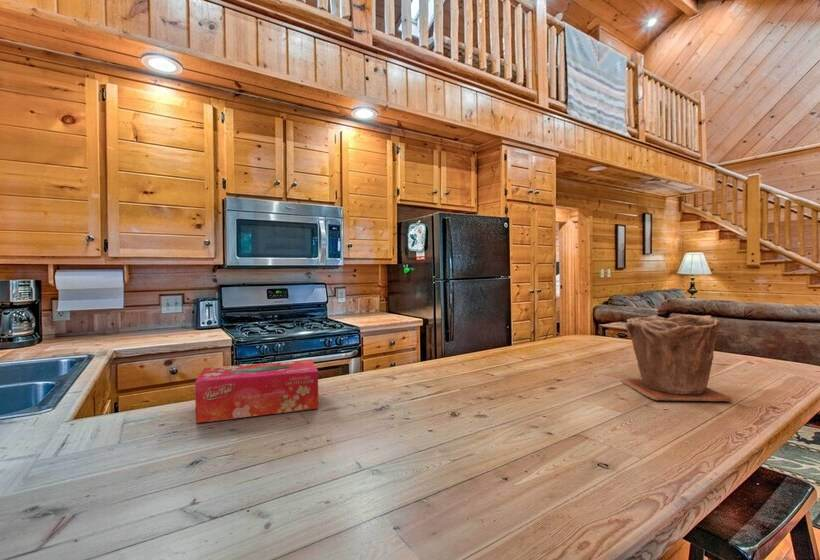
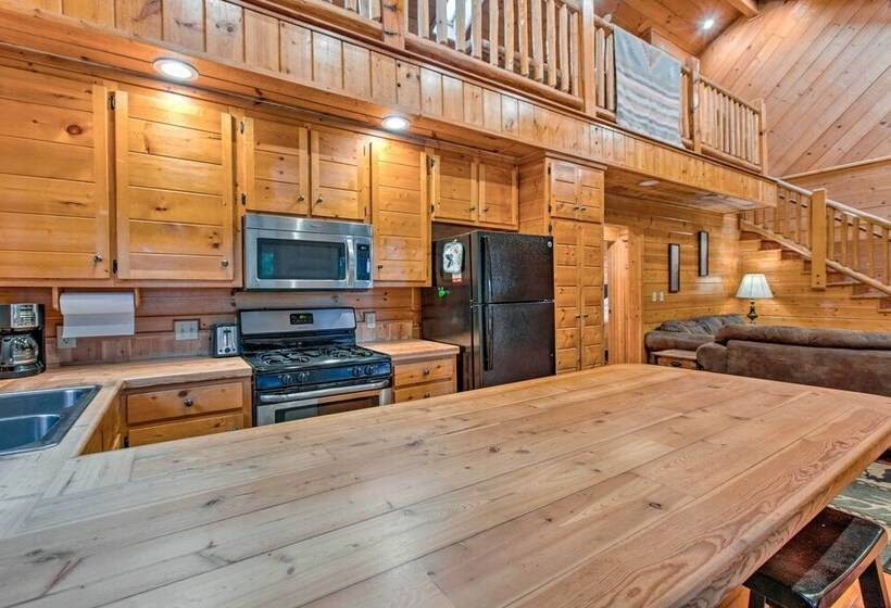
- tissue box [194,359,319,424]
- plant pot [620,314,734,402]
